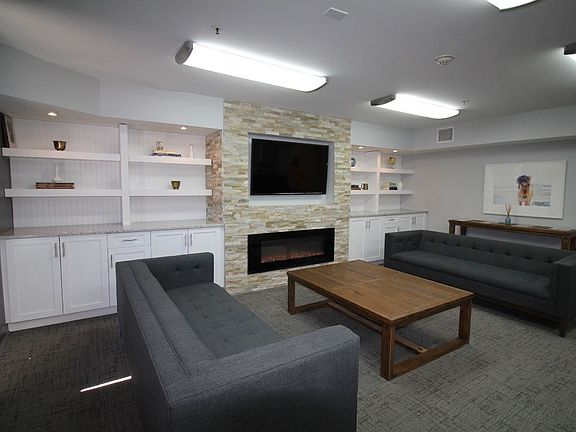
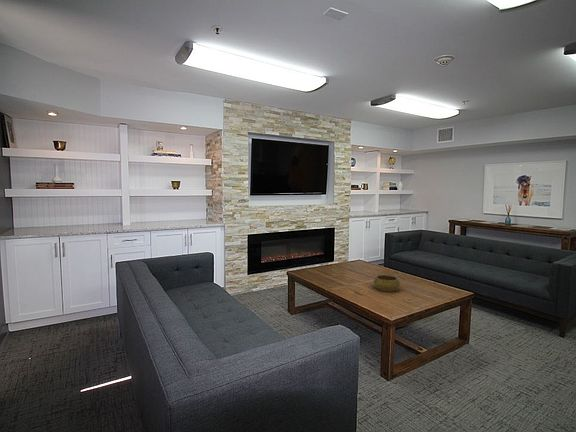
+ decorative bowl [372,274,402,293]
